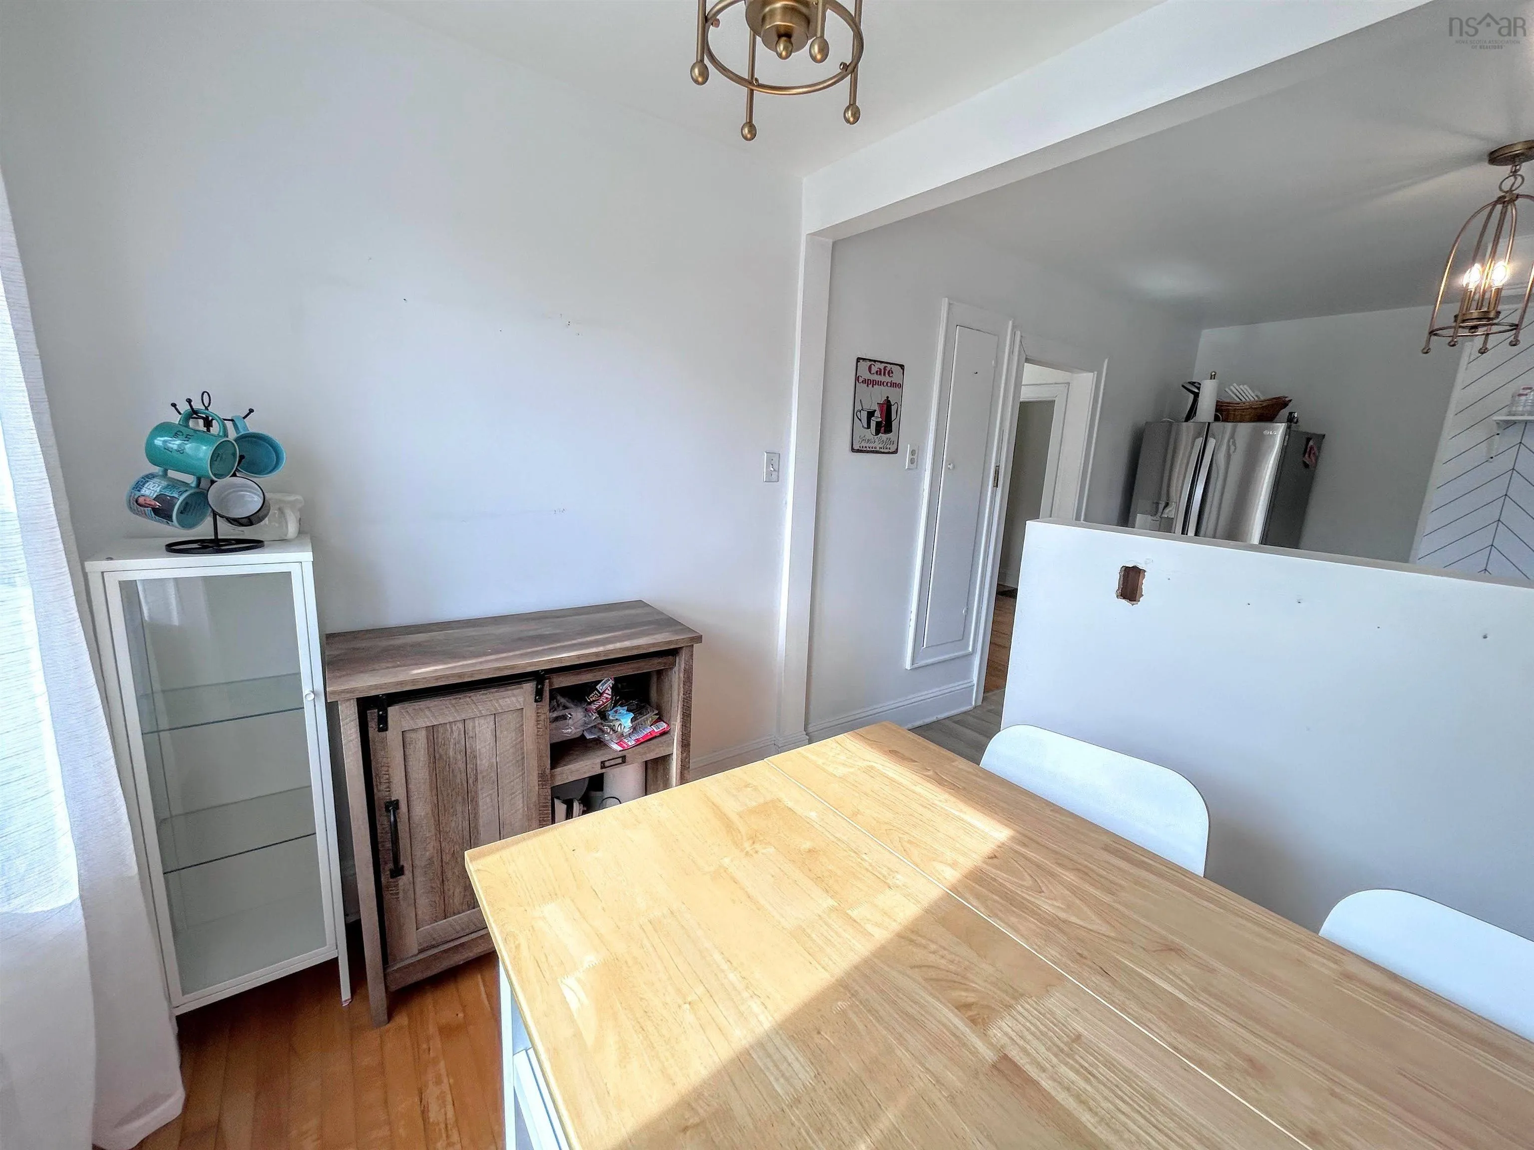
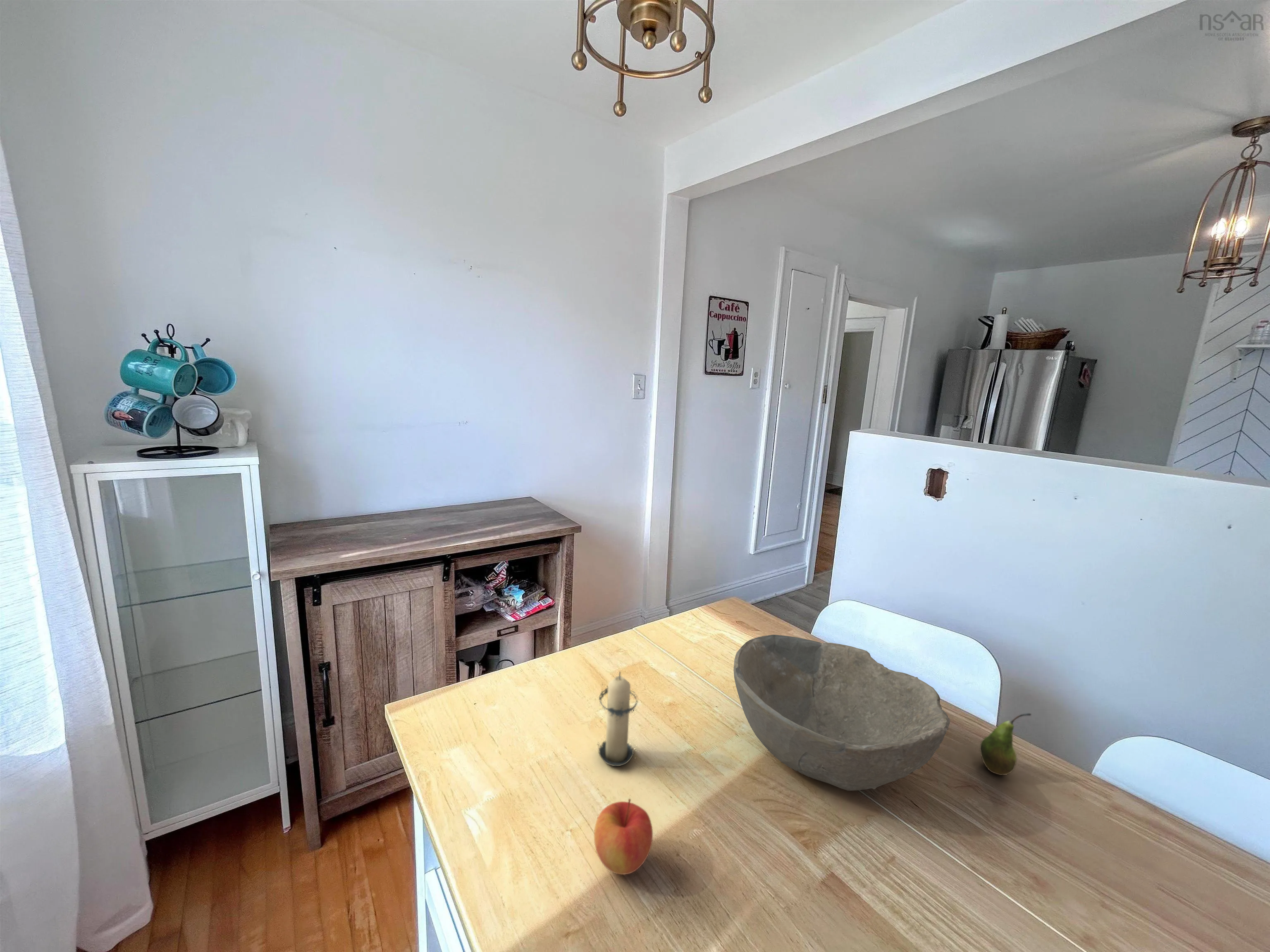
+ bowl [733,634,950,791]
+ apple [594,798,653,875]
+ fruit [979,713,1032,776]
+ candle [597,671,638,766]
